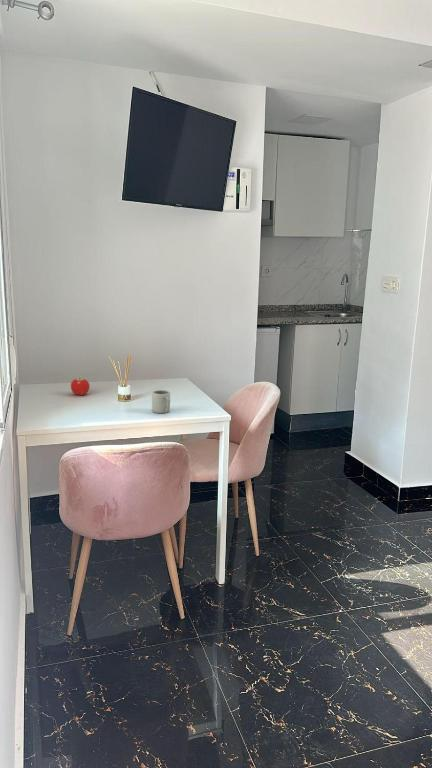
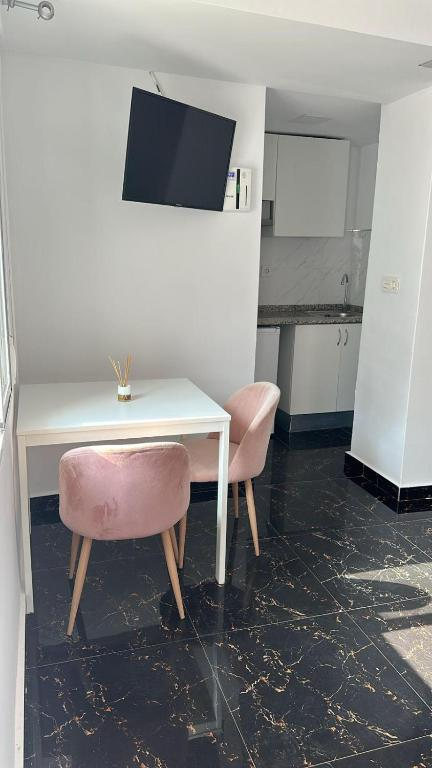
- fruit [70,377,91,396]
- cup [151,389,171,414]
